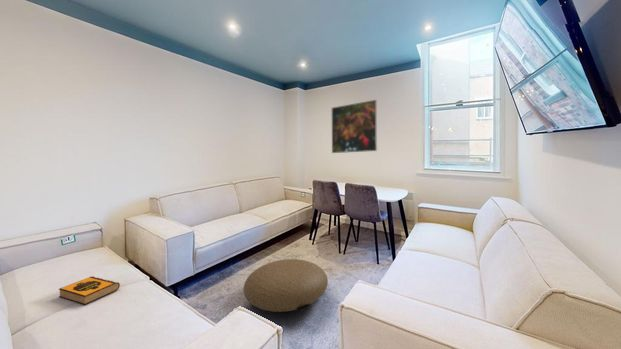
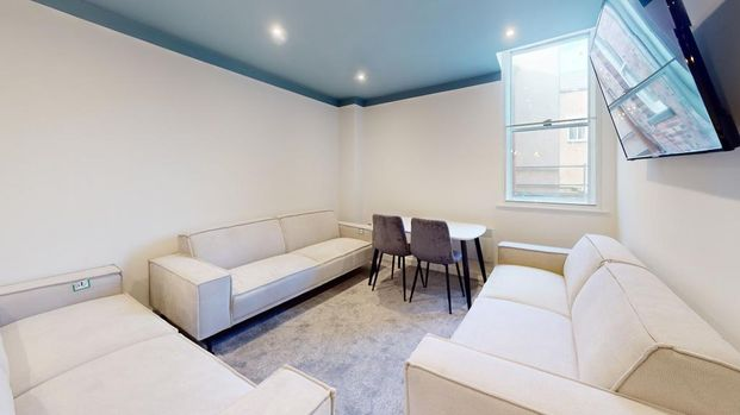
- hardback book [58,275,121,306]
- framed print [331,99,378,154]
- pouf [242,258,329,313]
